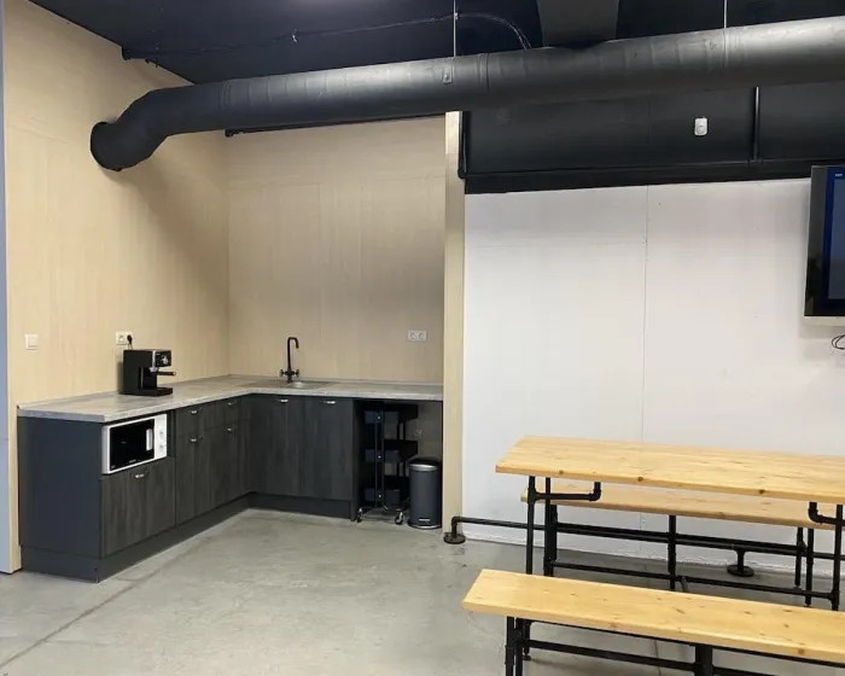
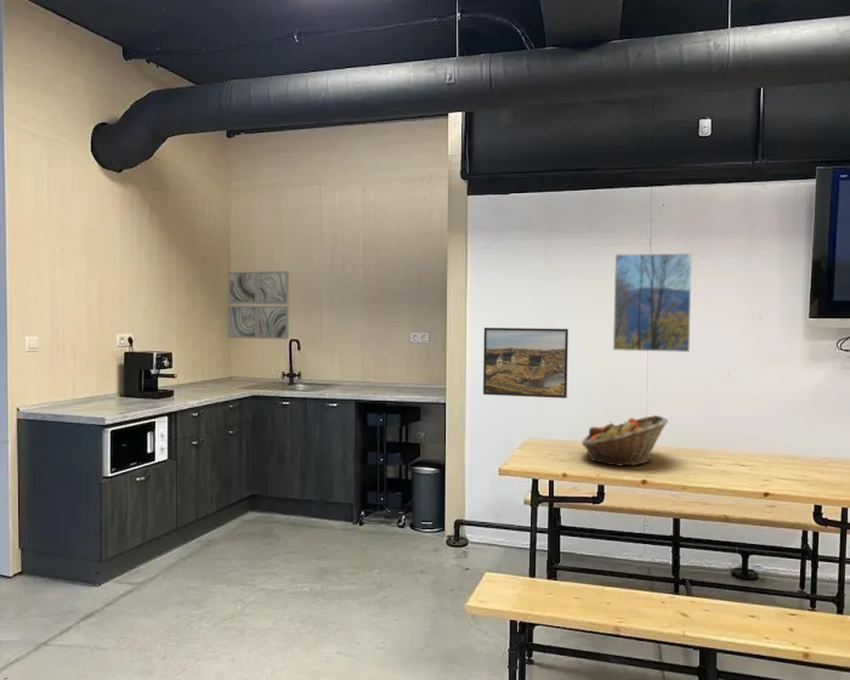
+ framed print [612,251,693,353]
+ fruit basket [580,414,669,467]
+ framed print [482,327,570,399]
+ wall art [227,270,290,340]
